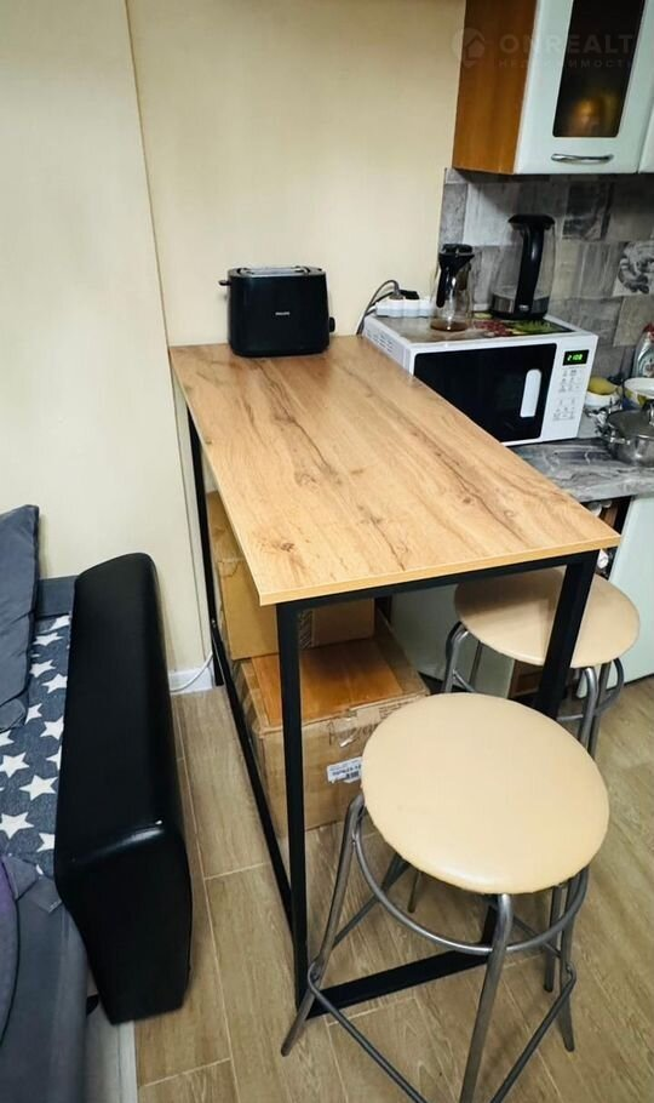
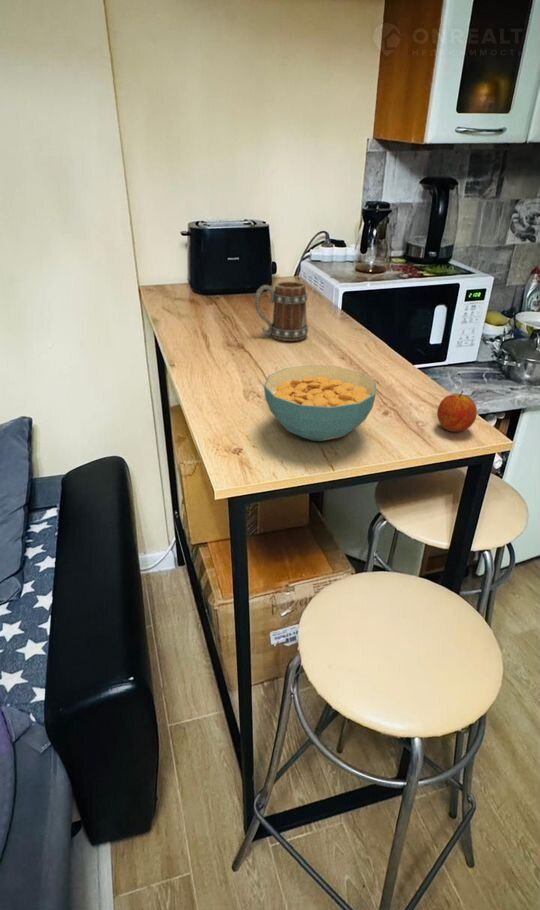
+ fruit [436,389,478,433]
+ cereal bowl [263,364,377,442]
+ mug [254,280,309,342]
